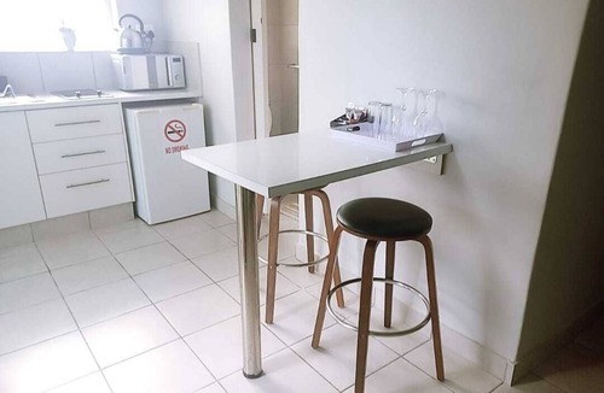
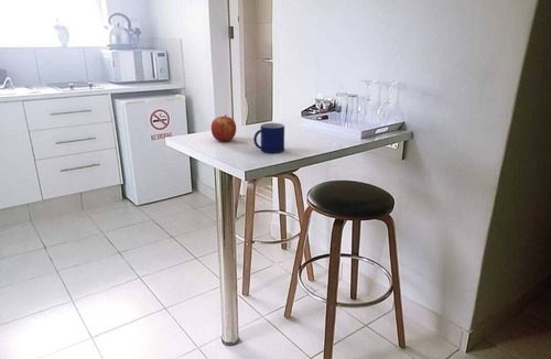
+ apple [210,113,237,142]
+ mug [252,122,285,154]
